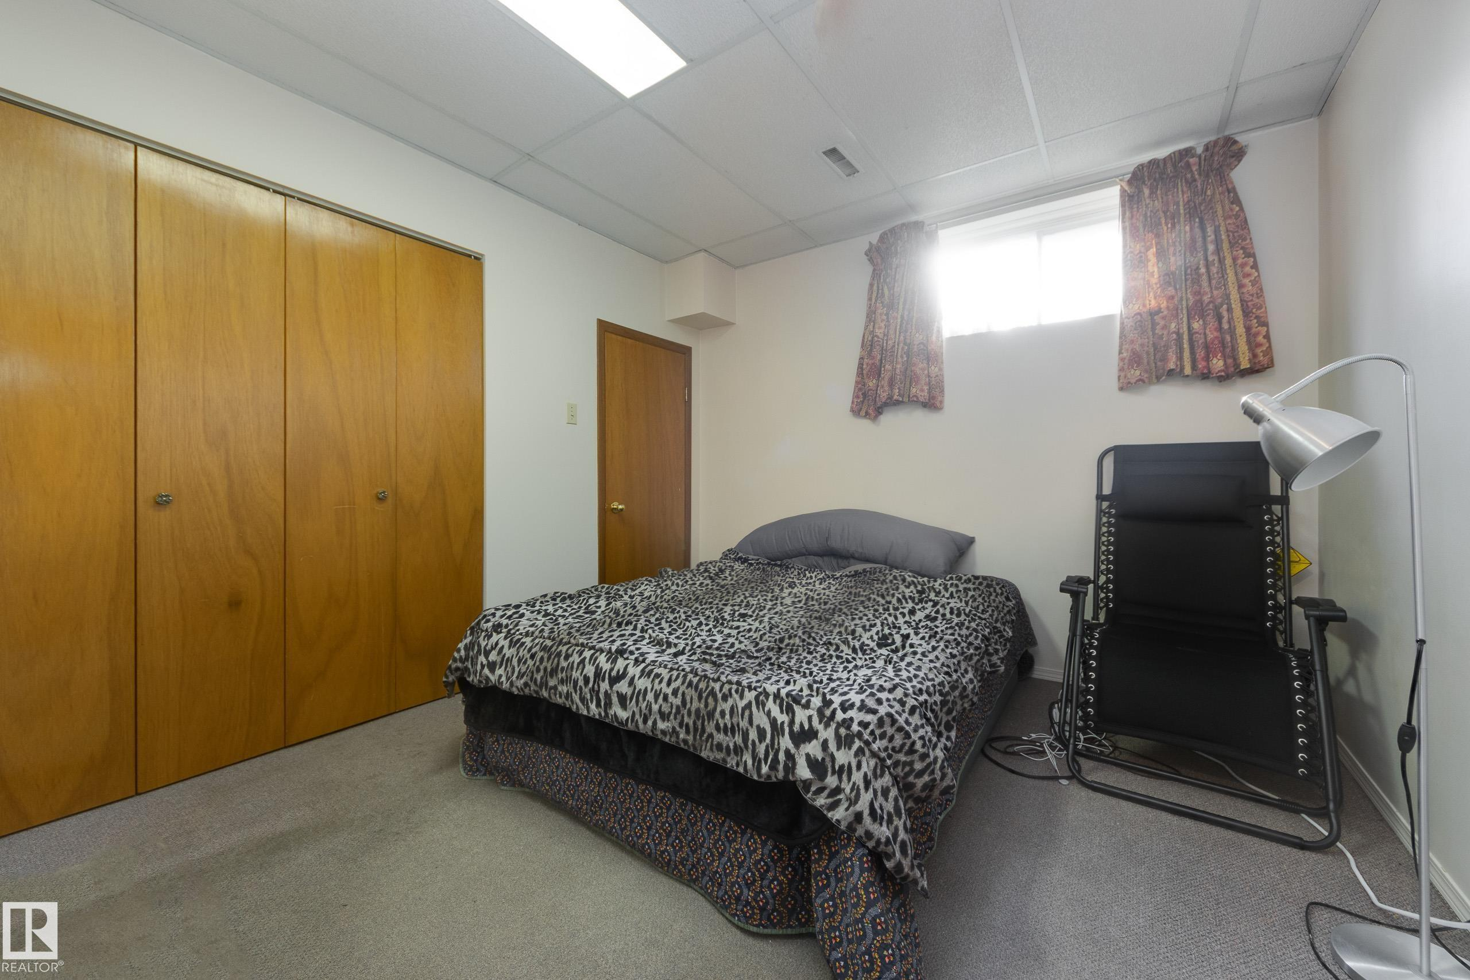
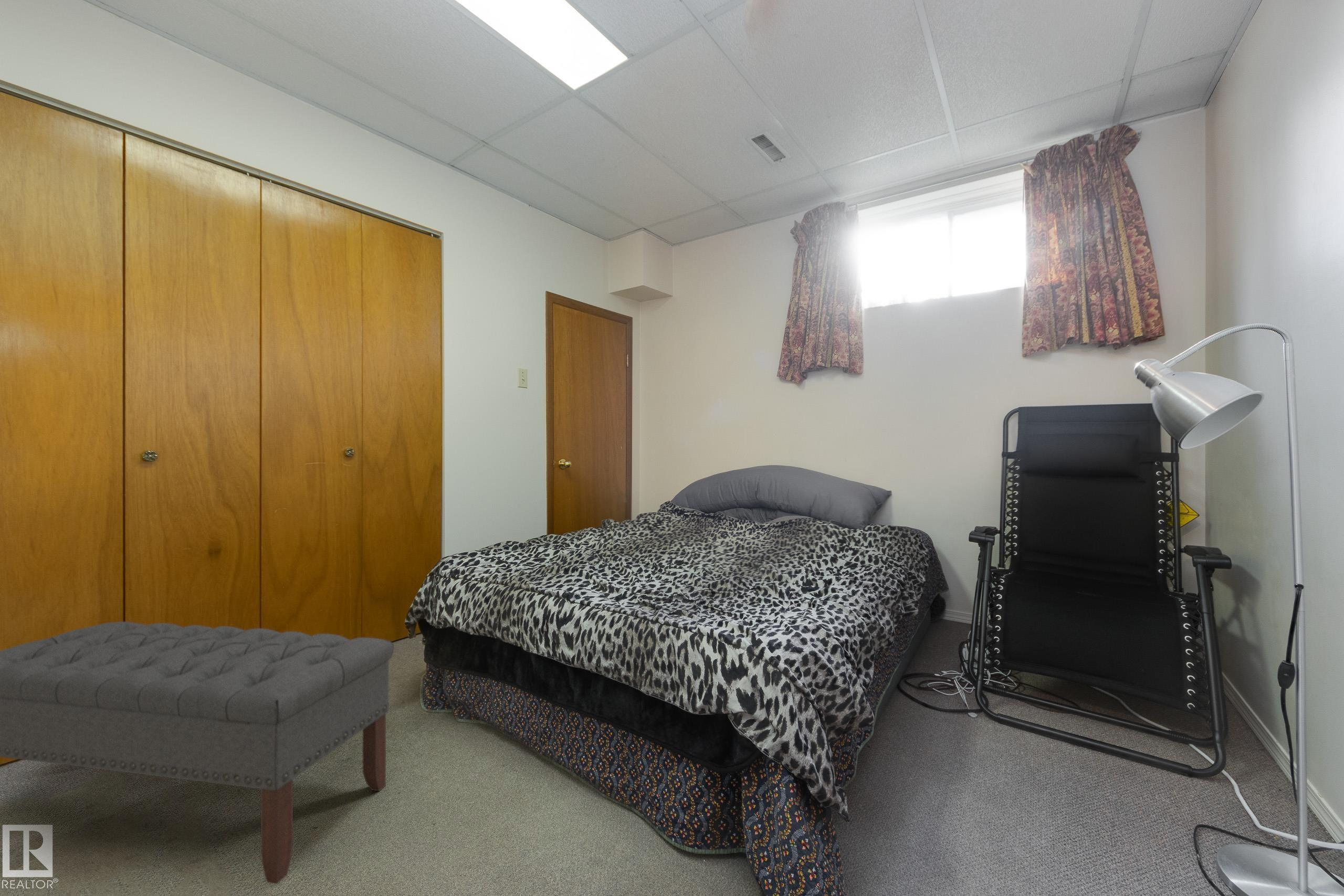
+ bench [0,621,394,884]
